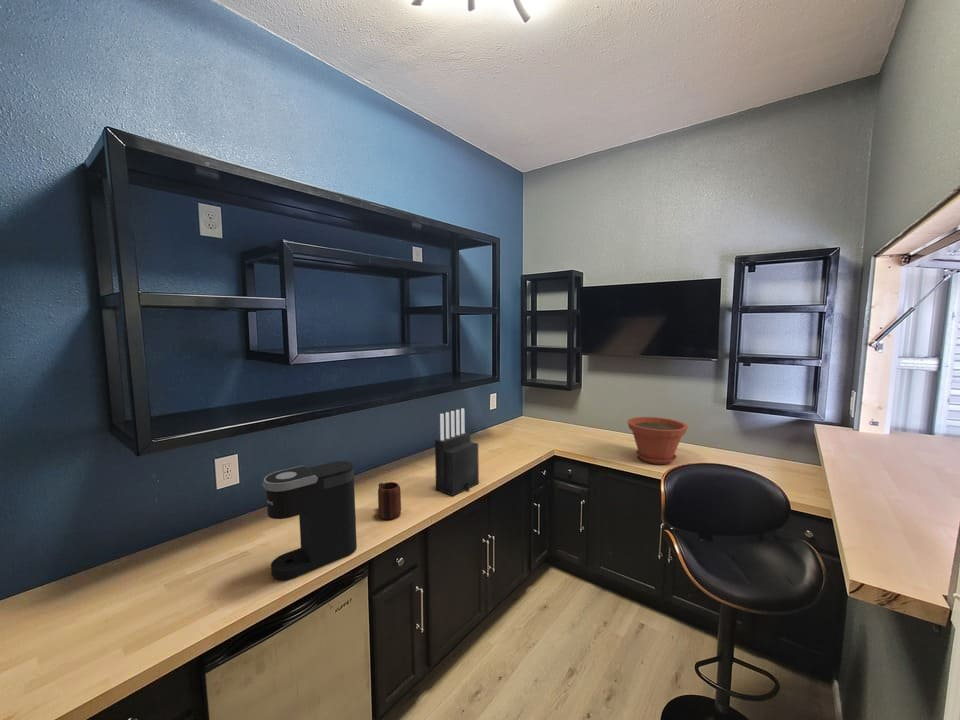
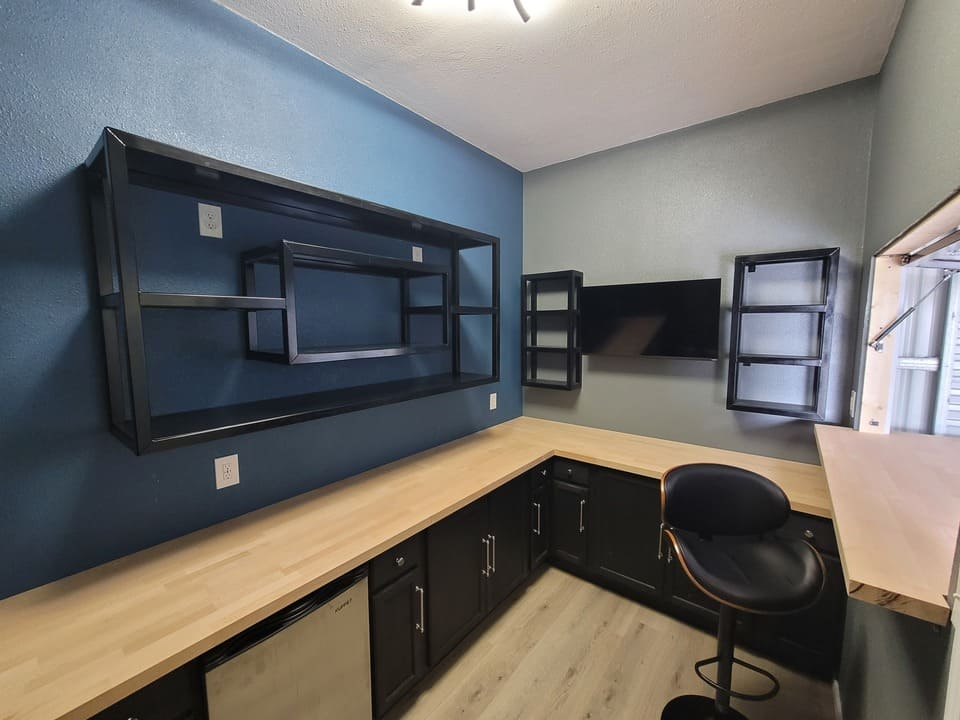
- coffee maker [261,460,358,581]
- mug [377,481,402,520]
- knife block [434,407,480,497]
- plant pot [626,416,689,465]
